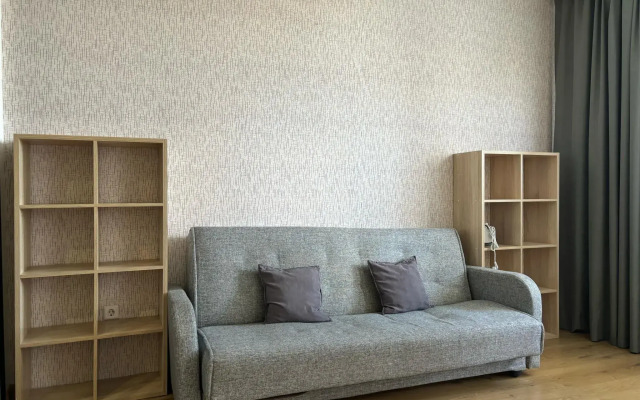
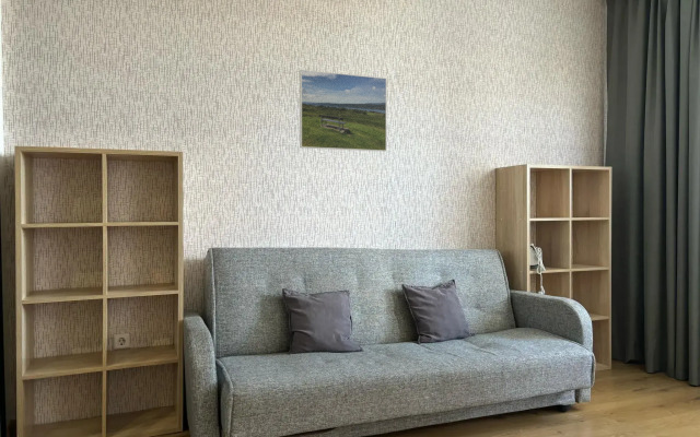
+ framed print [299,69,387,153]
